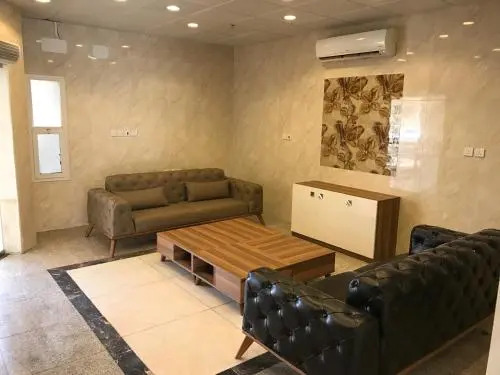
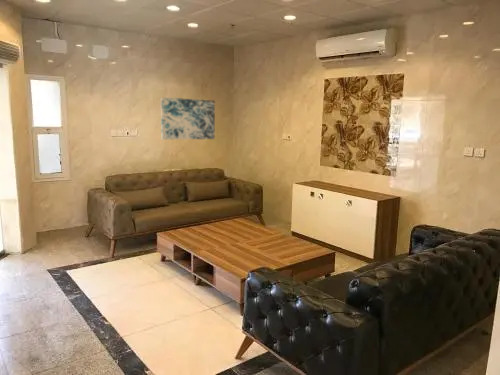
+ wall art [160,96,216,140]
